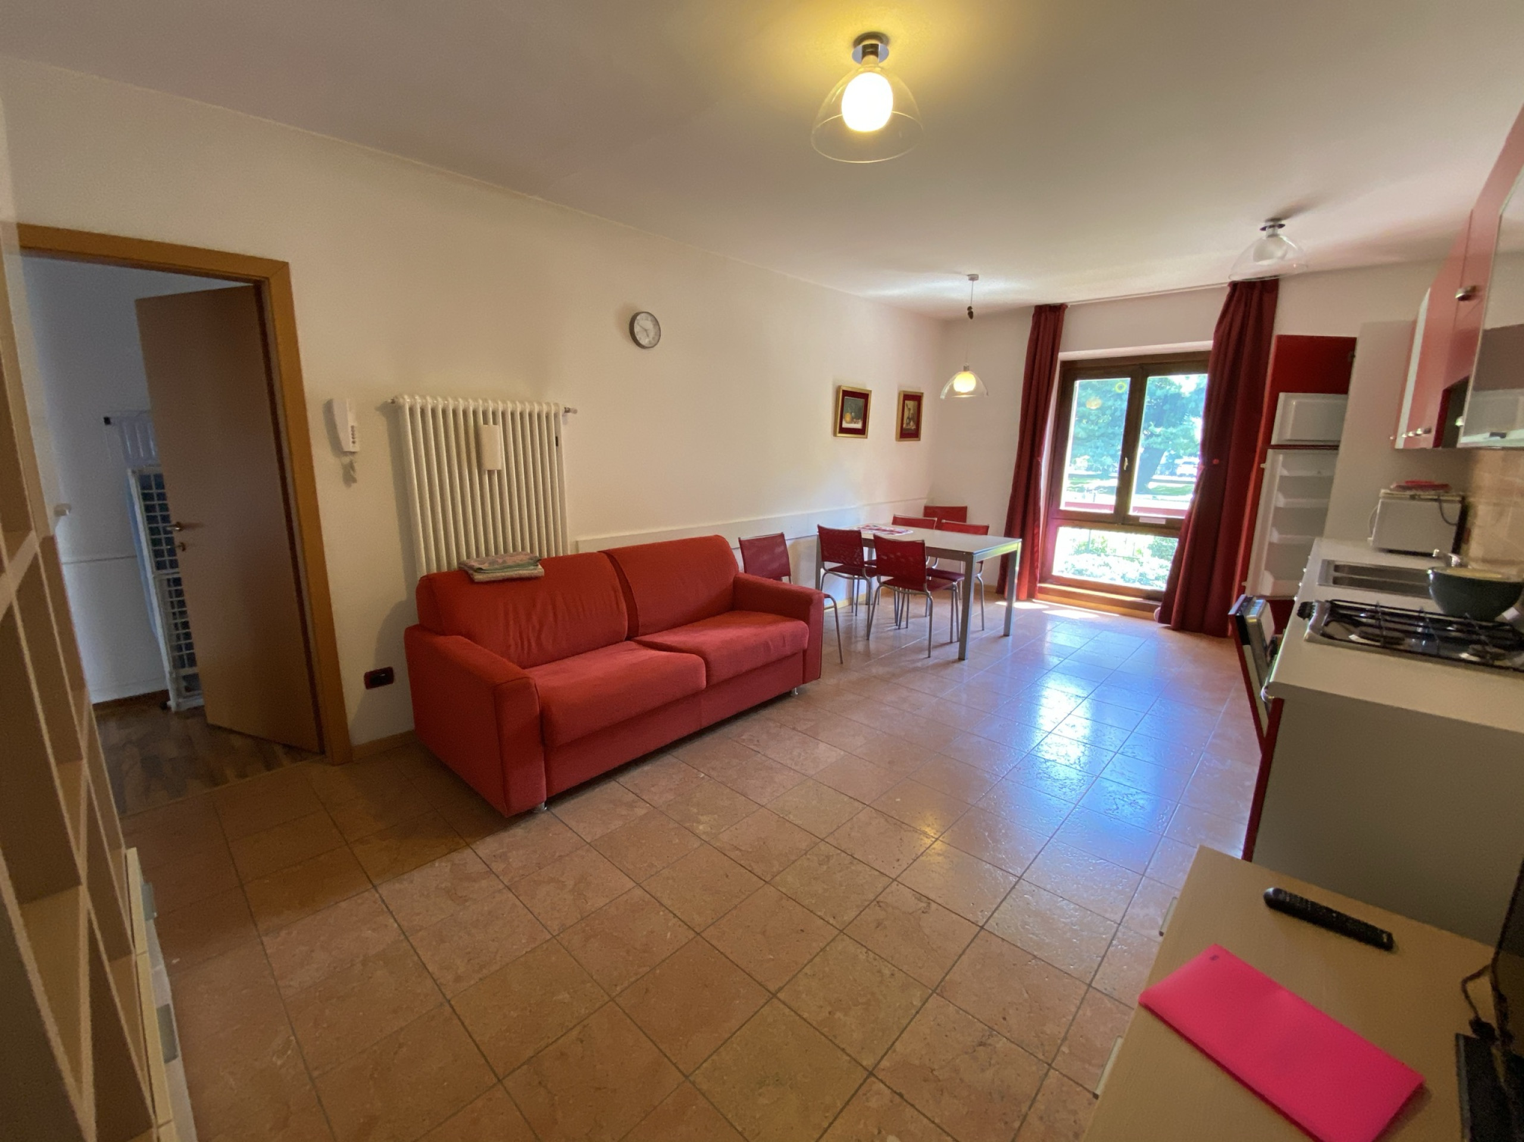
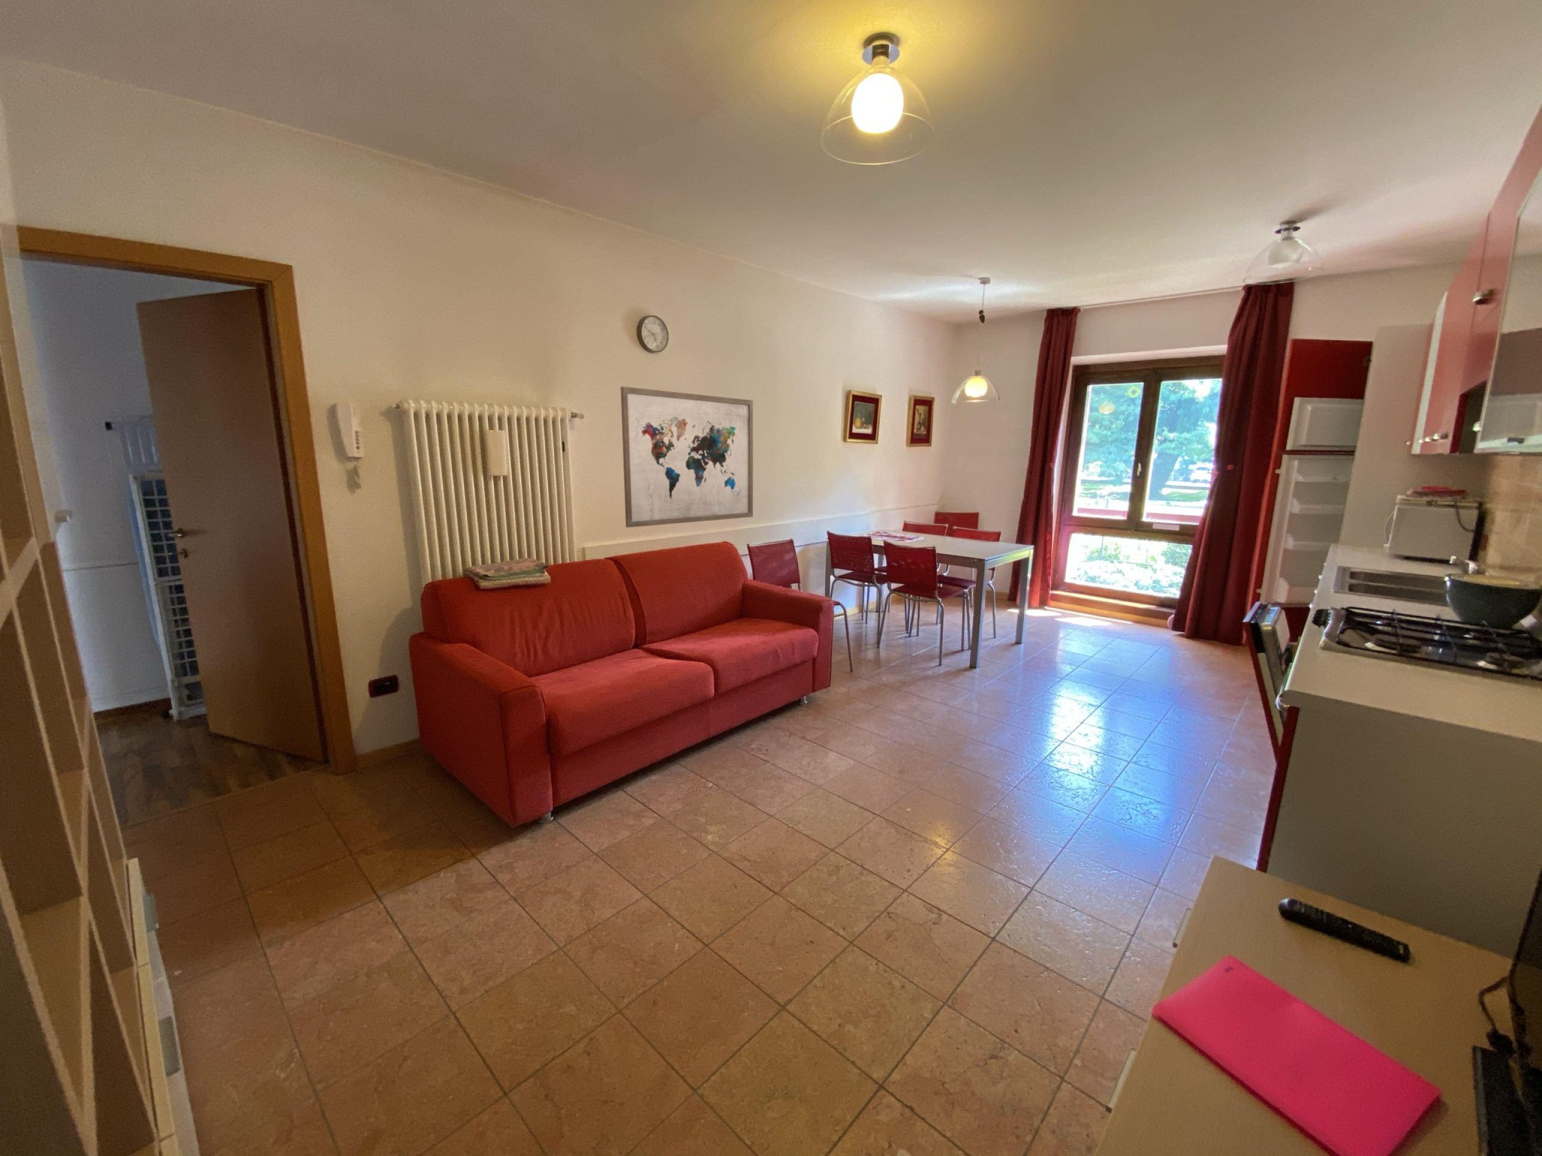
+ wall art [619,386,754,528]
